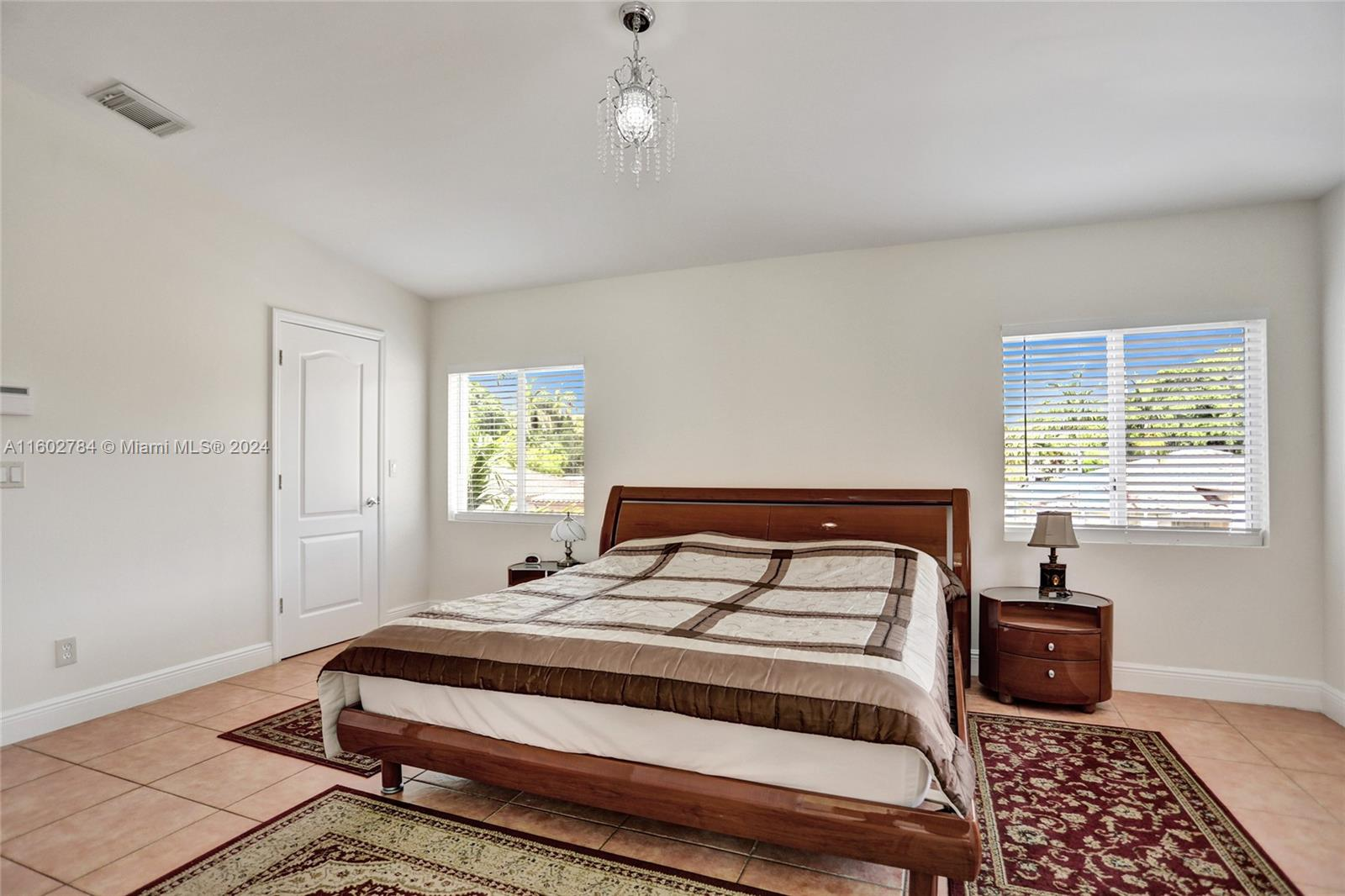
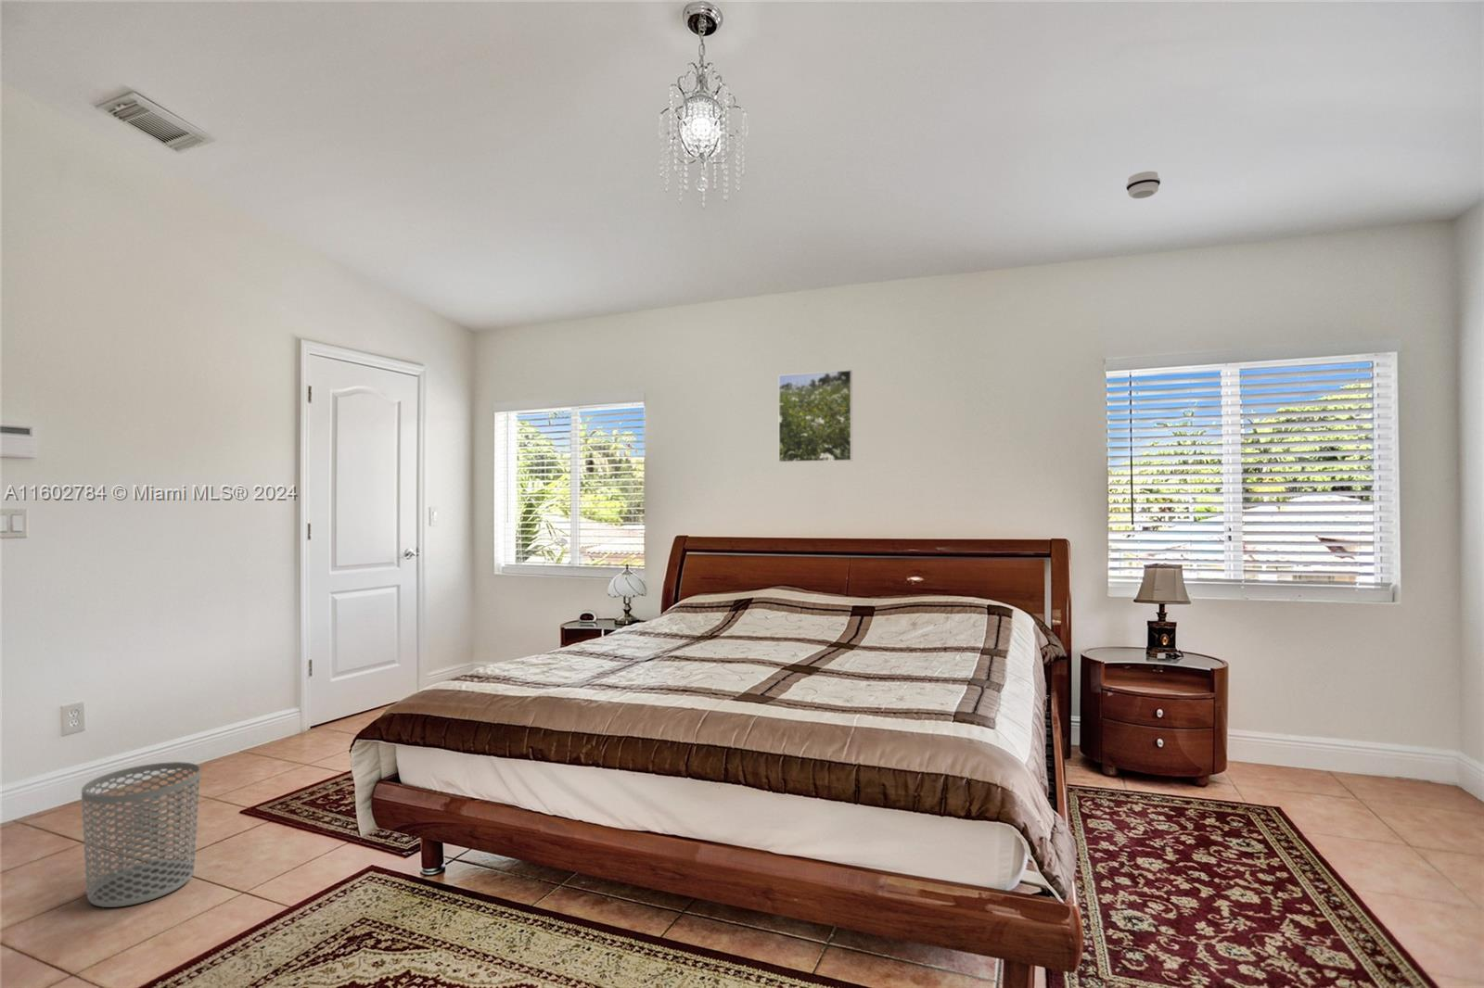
+ smoke detector [1125,171,1161,200]
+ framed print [777,369,853,463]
+ waste bin [81,761,201,909]
